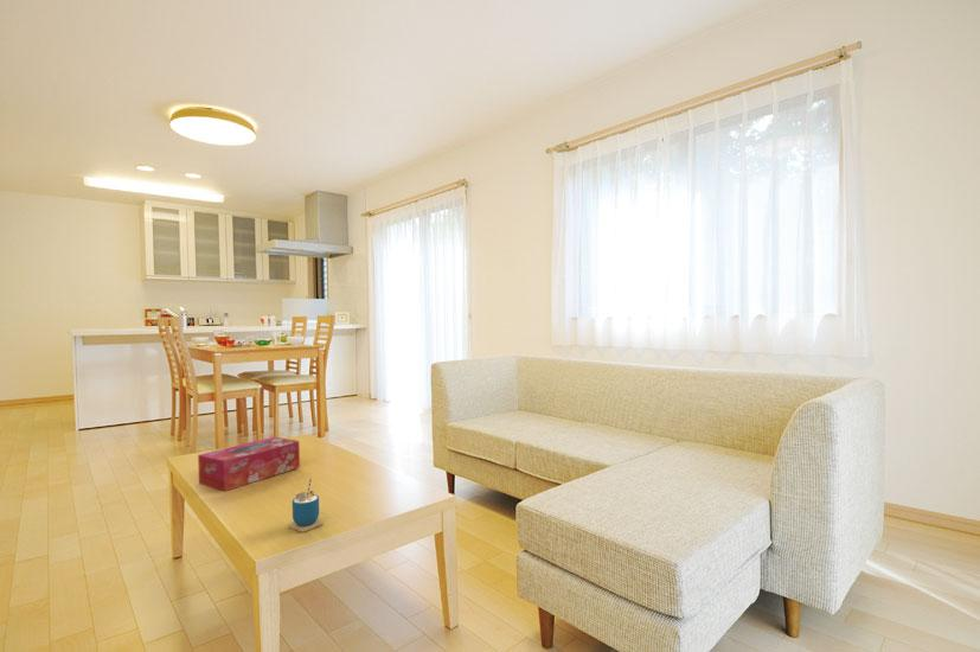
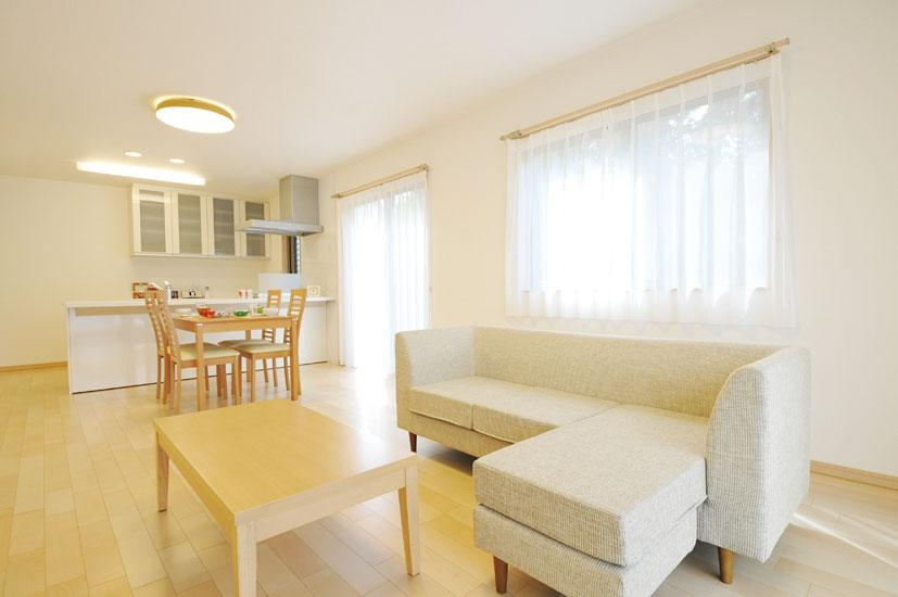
- cup [288,477,325,533]
- tissue box [197,436,301,492]
